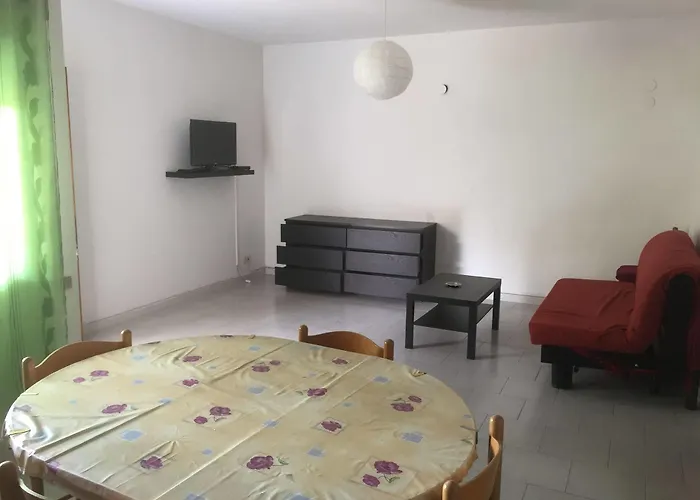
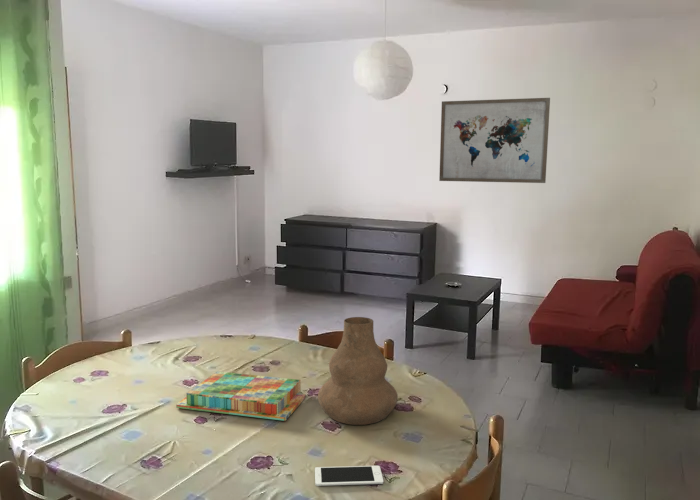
+ cell phone [314,465,384,487]
+ wall art [438,97,551,184]
+ board game [175,370,306,422]
+ vase [317,316,399,426]
